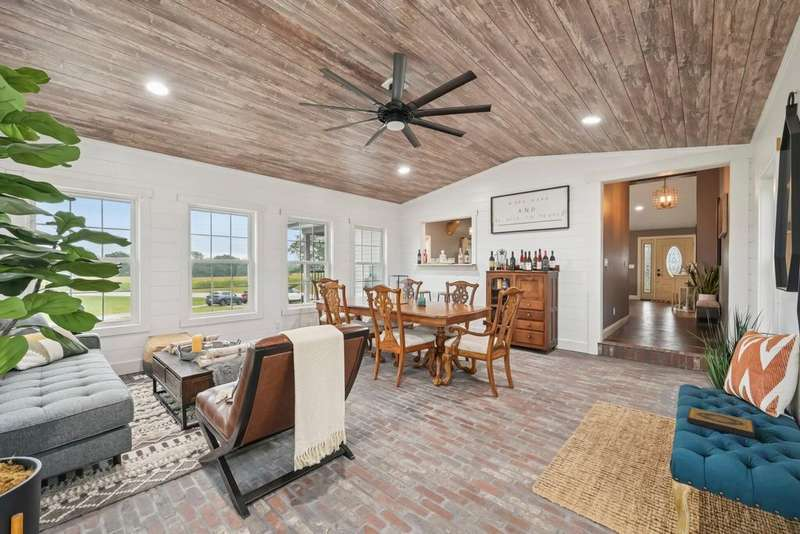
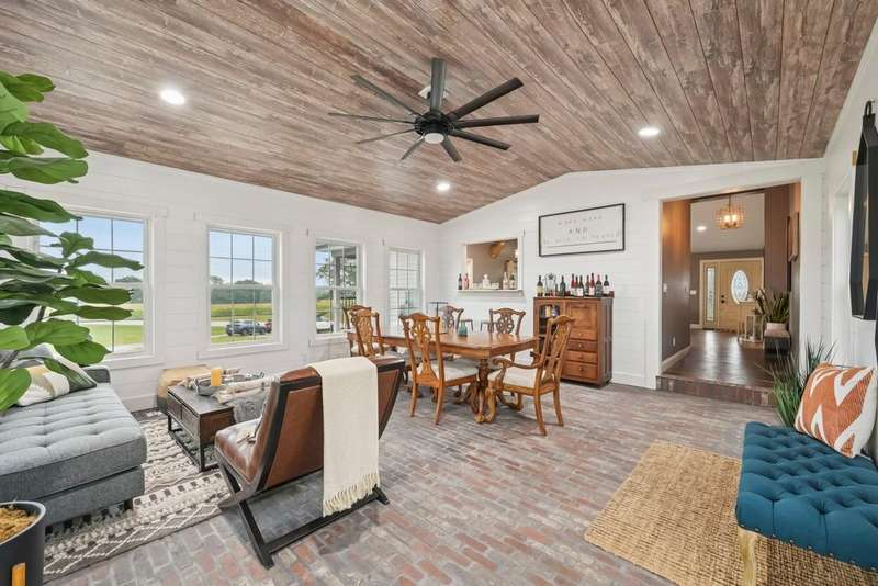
- hardback book [686,406,756,439]
